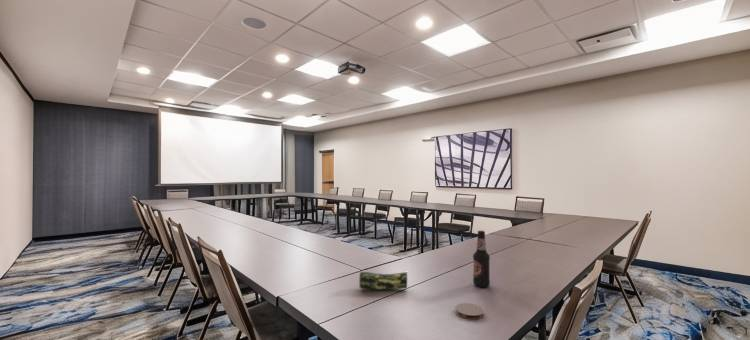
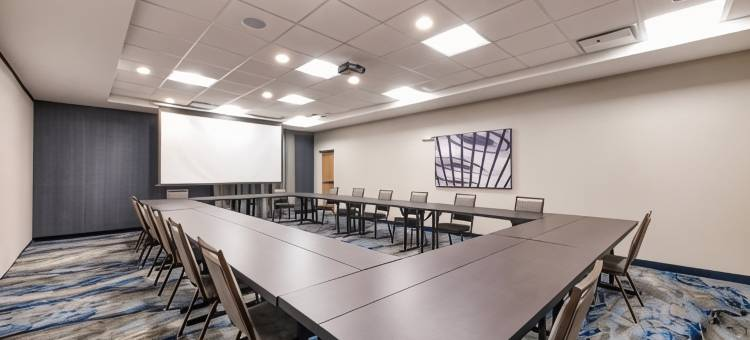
- pencil case [358,270,410,291]
- bottle [472,230,491,288]
- coaster [455,302,485,320]
